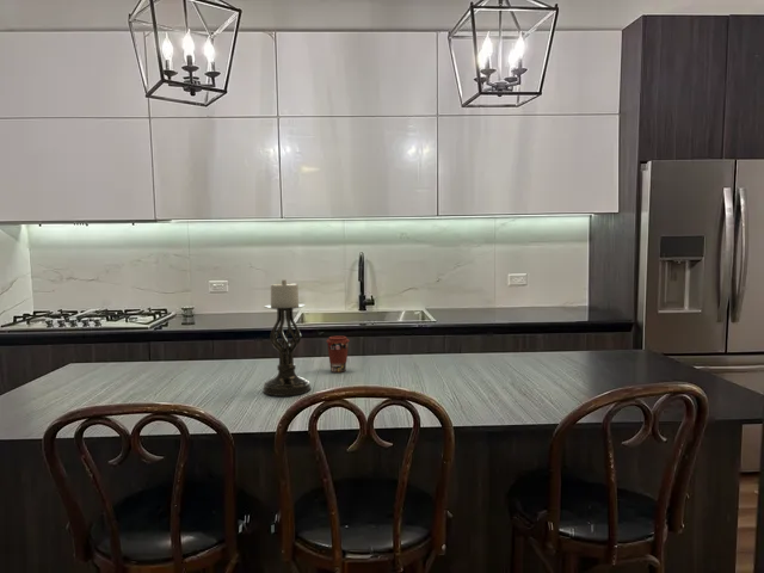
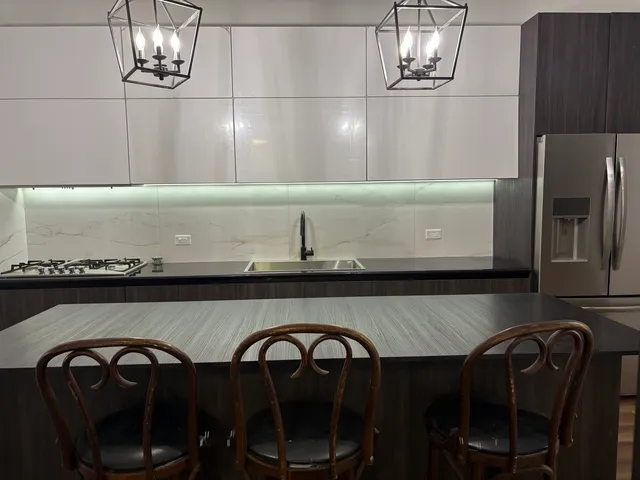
- candle holder [261,279,312,398]
- coffee cup [325,335,351,374]
